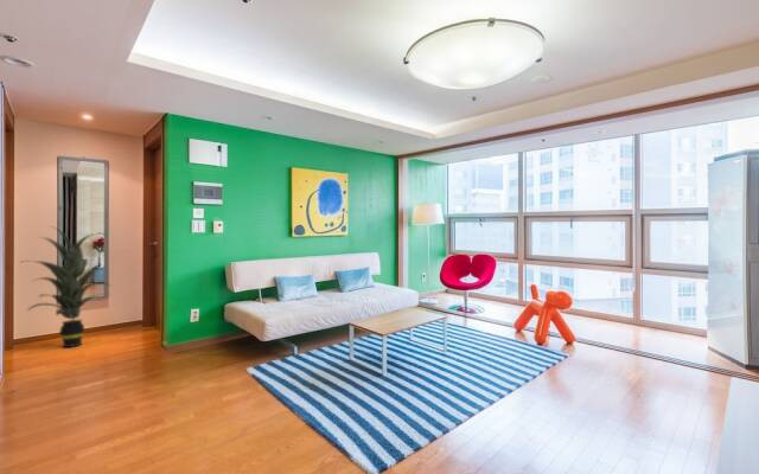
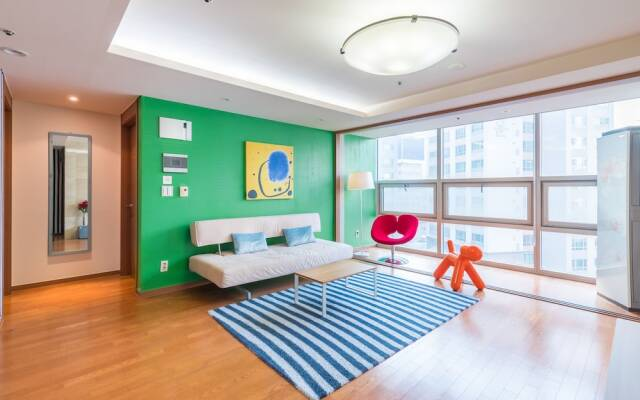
- indoor plant [18,225,111,348]
